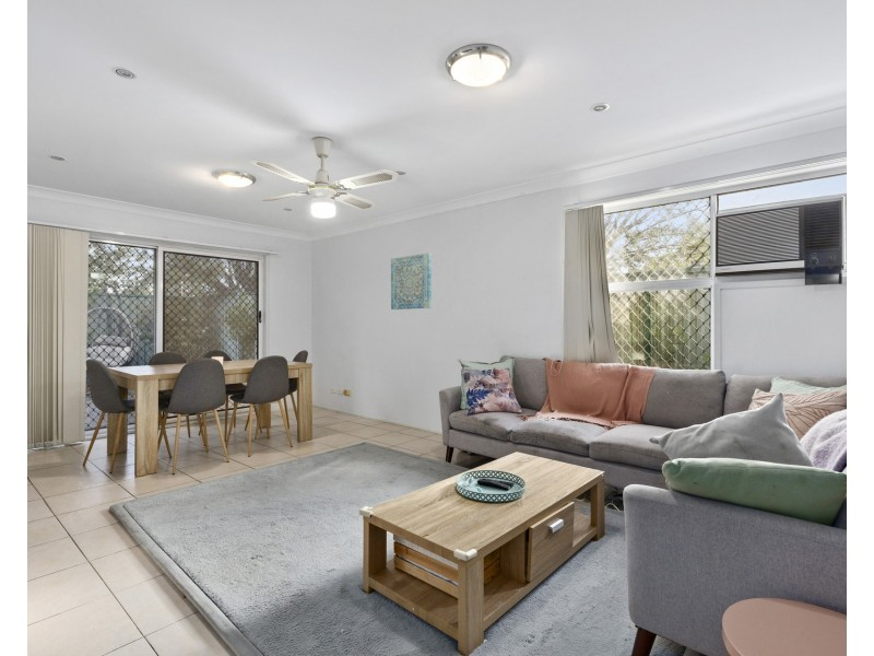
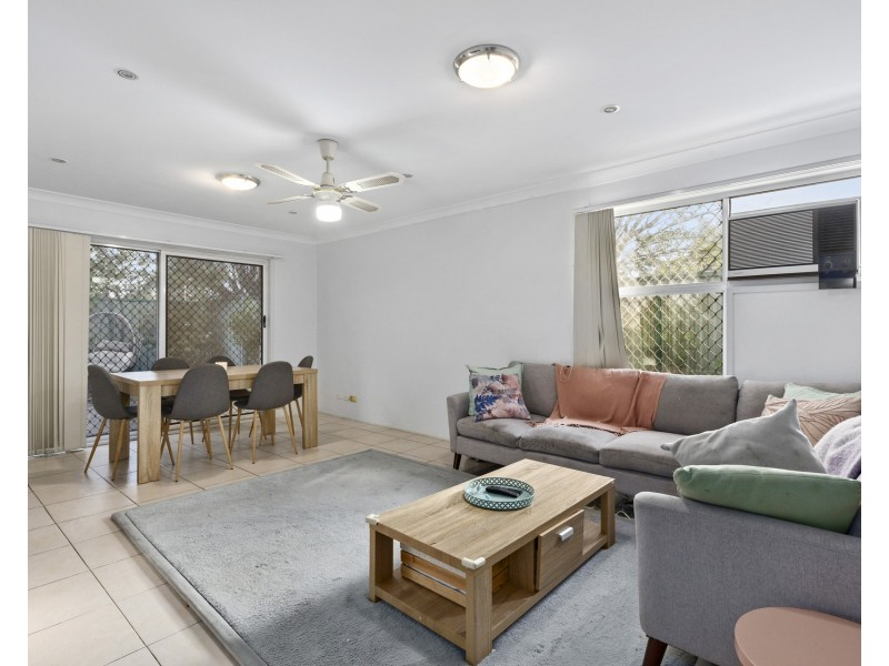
- wall art [390,251,433,311]
